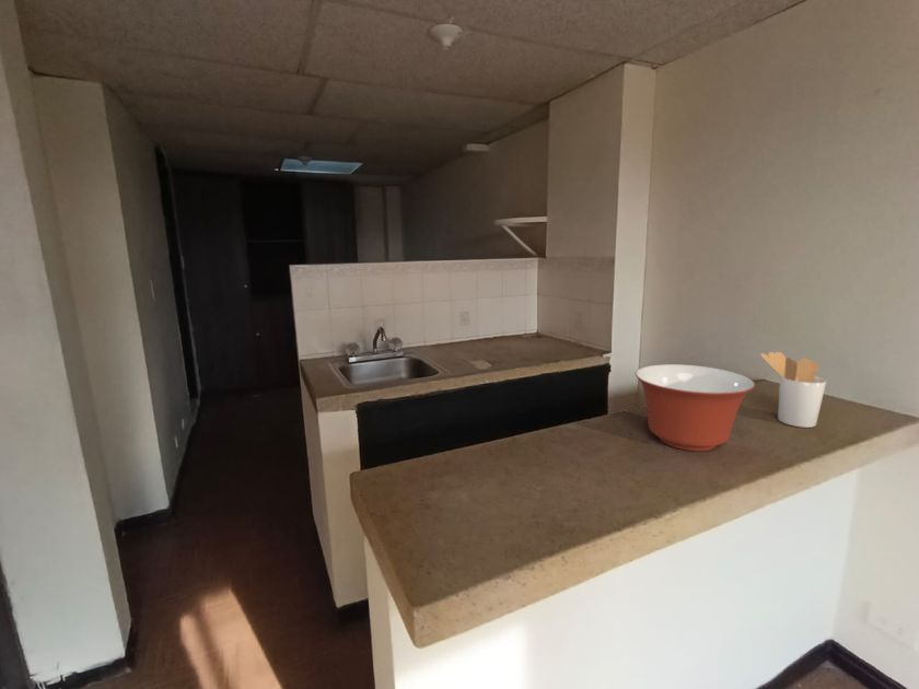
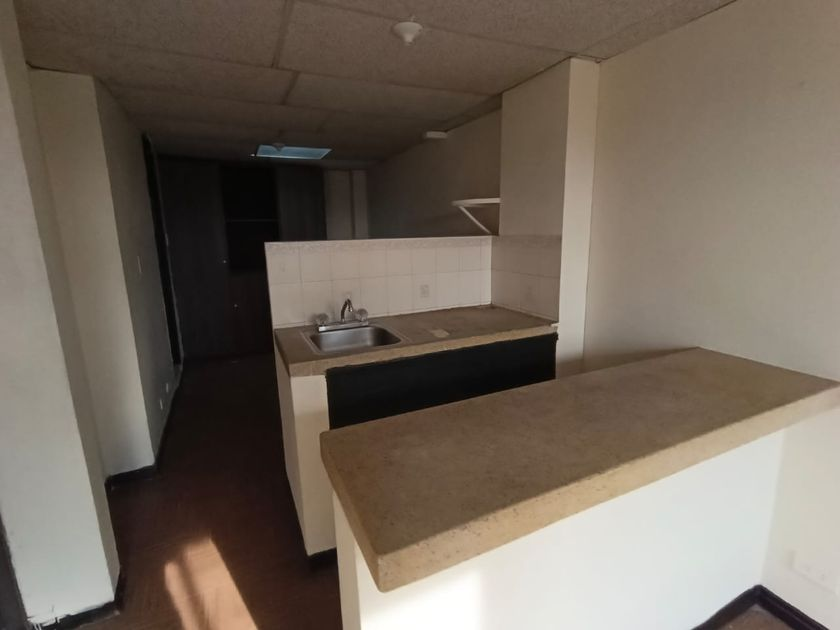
- utensil holder [759,351,827,429]
- mixing bowl [635,363,756,453]
